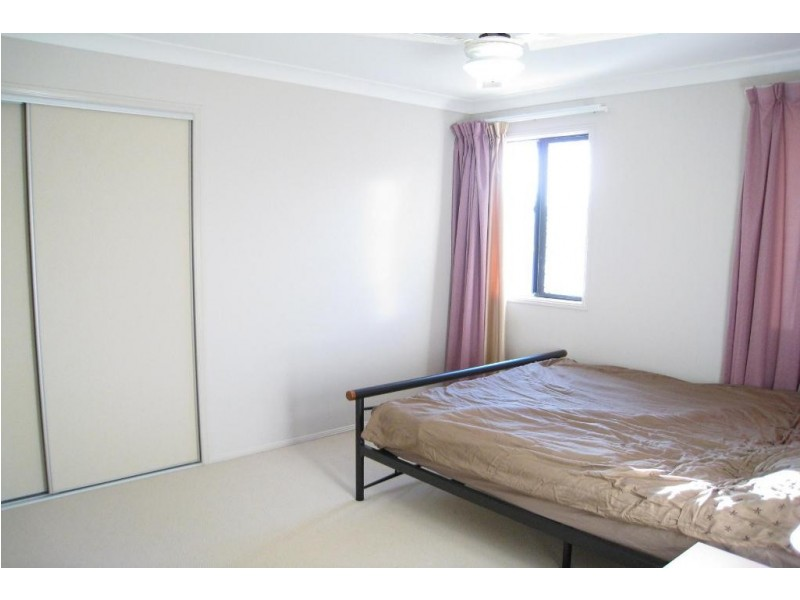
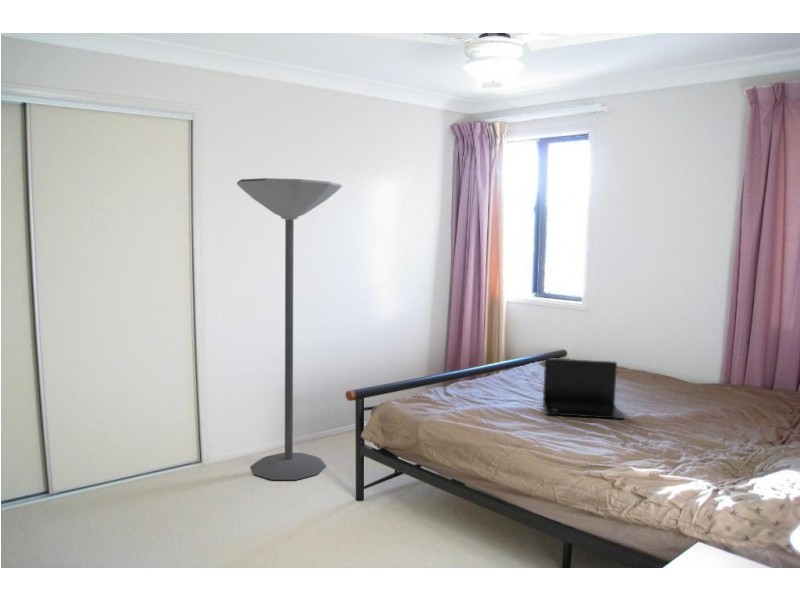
+ floor lamp [236,177,343,481]
+ laptop [542,357,624,420]
